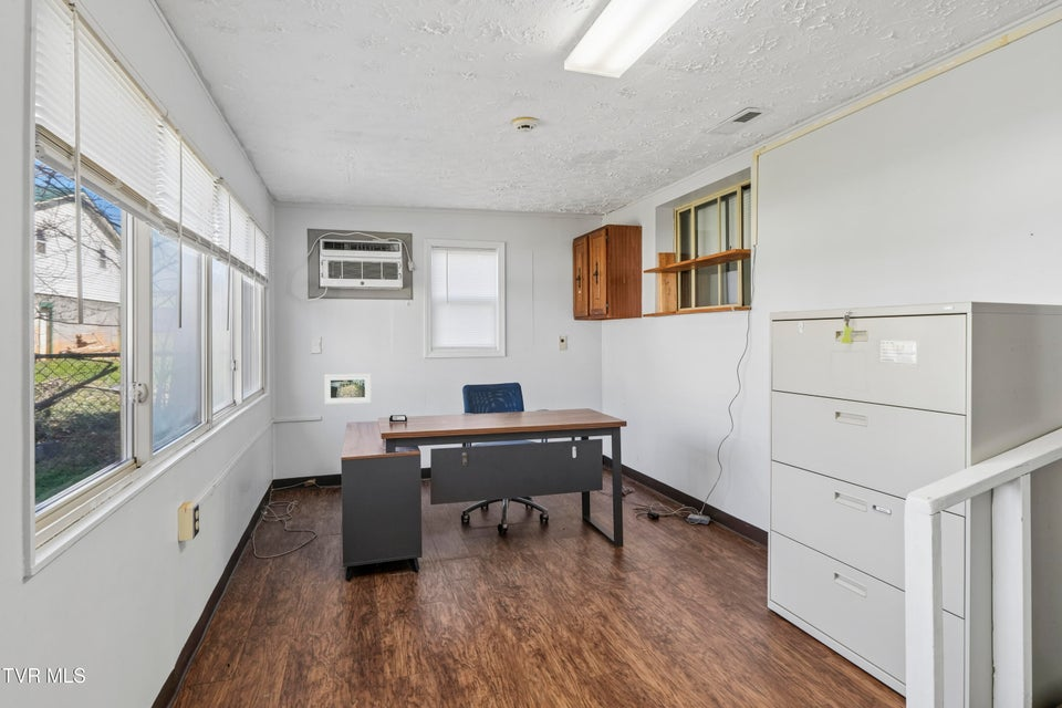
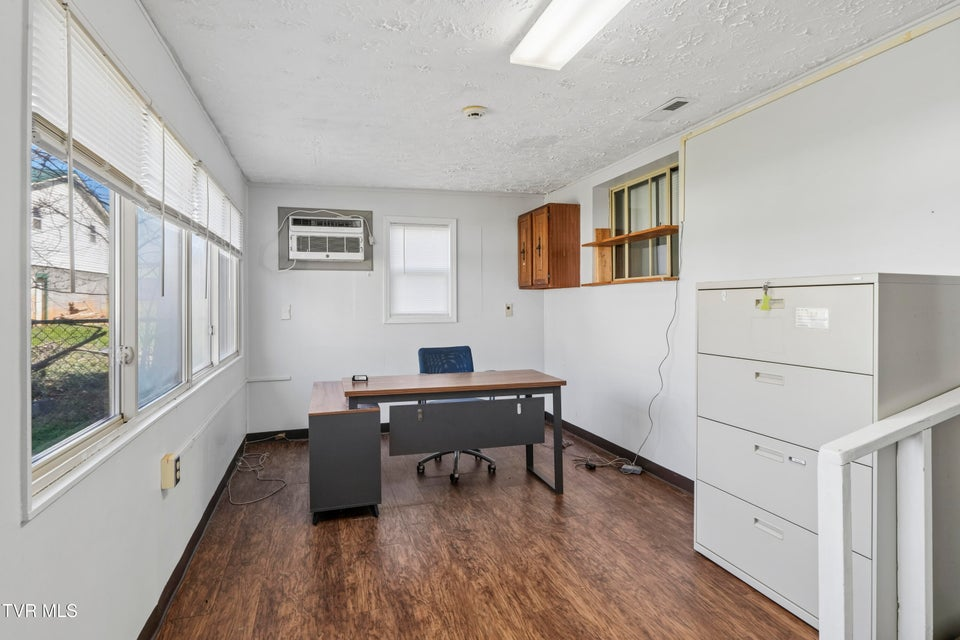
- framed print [323,373,372,405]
